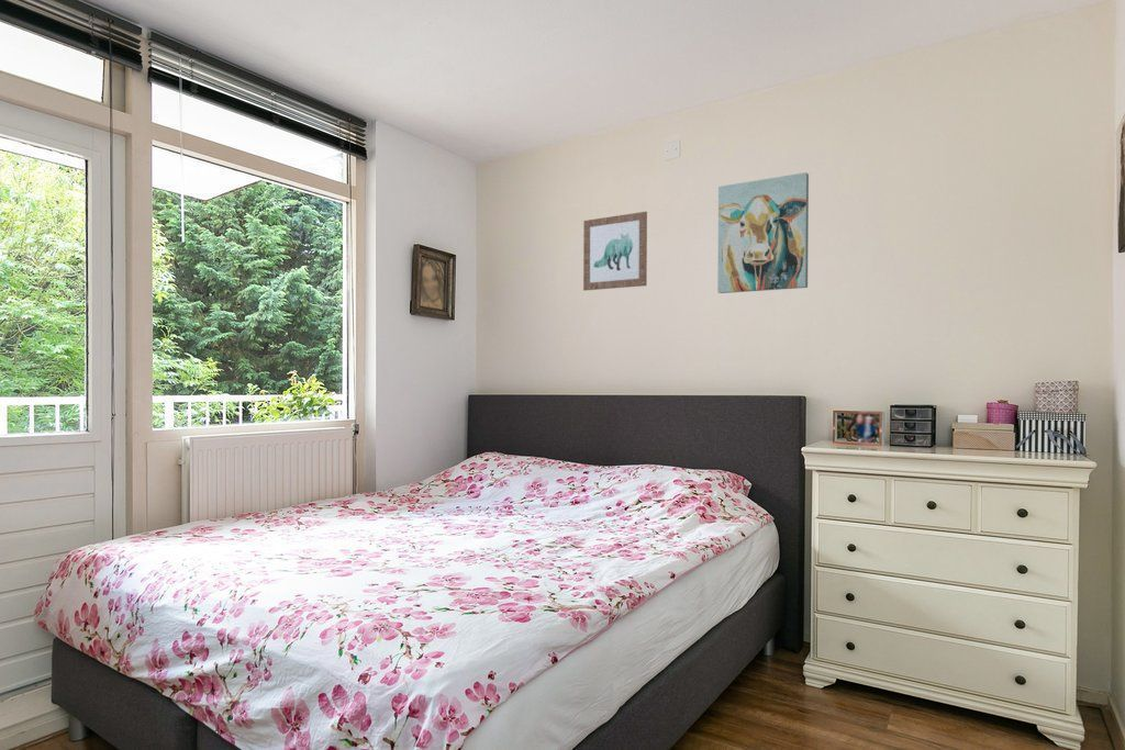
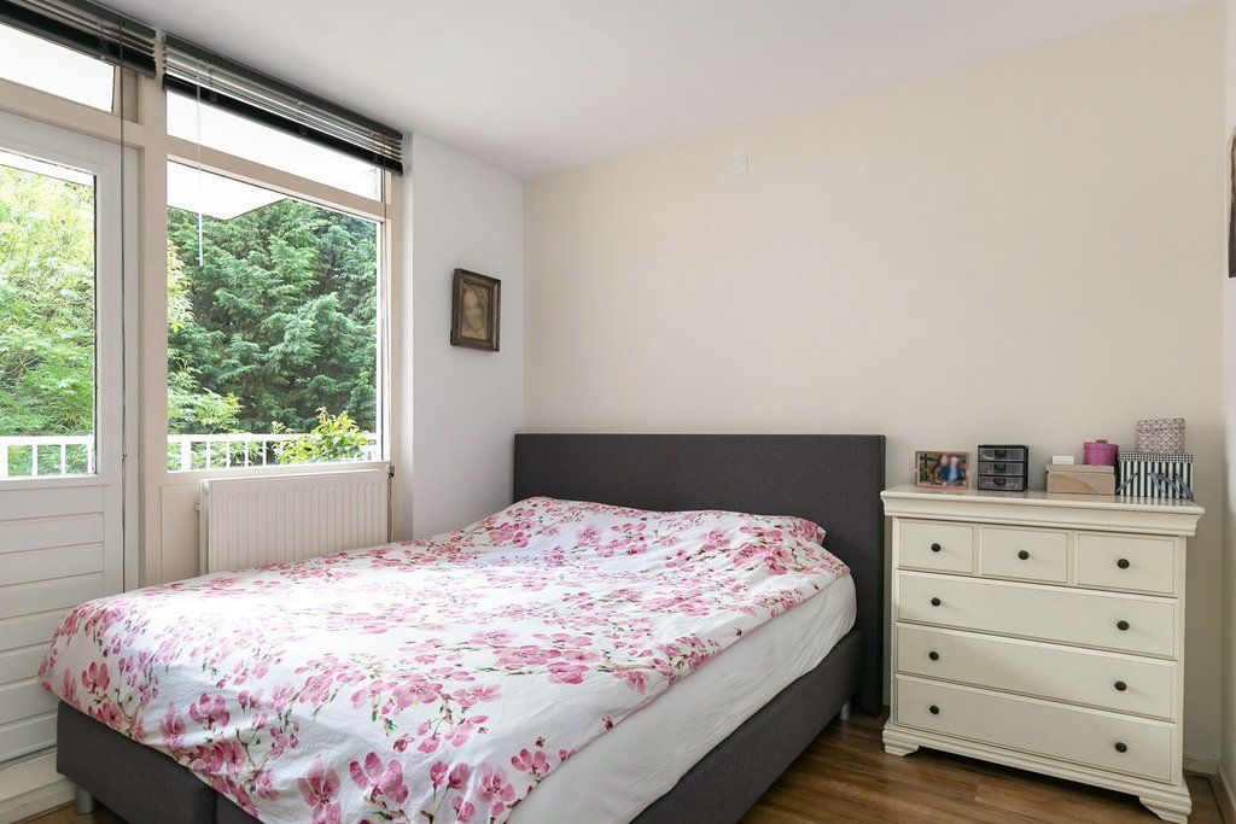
- wall art [716,171,810,294]
- wall art [582,211,648,292]
